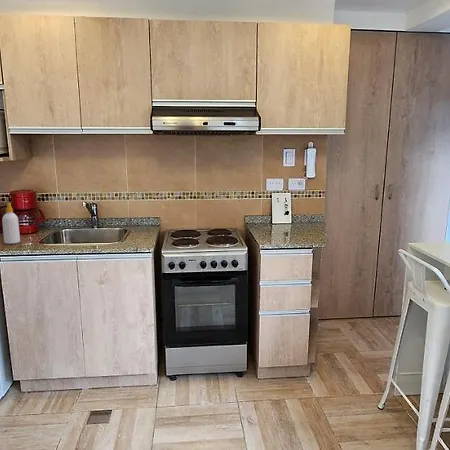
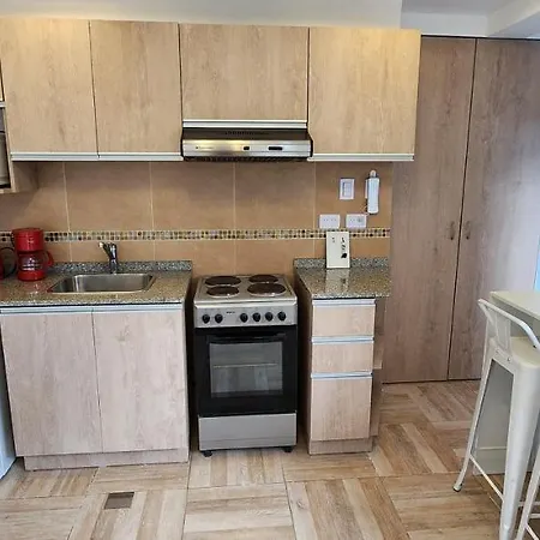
- soap bottle [1,202,21,245]
